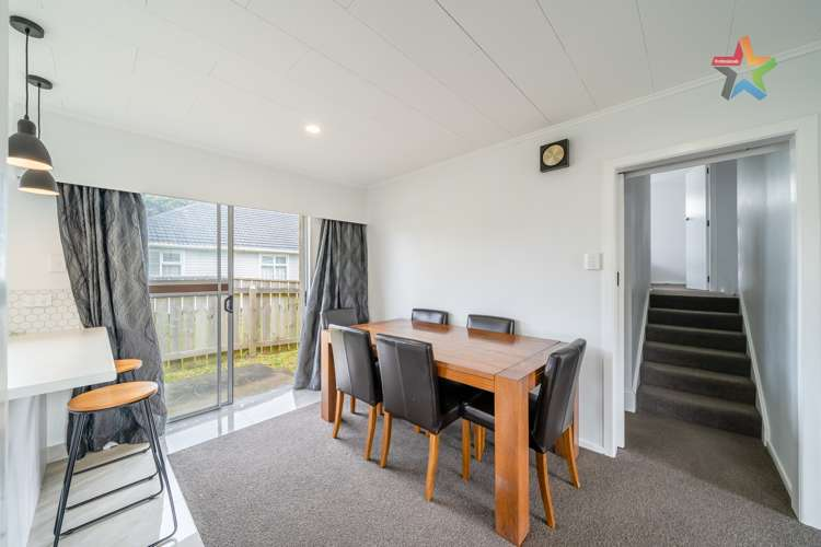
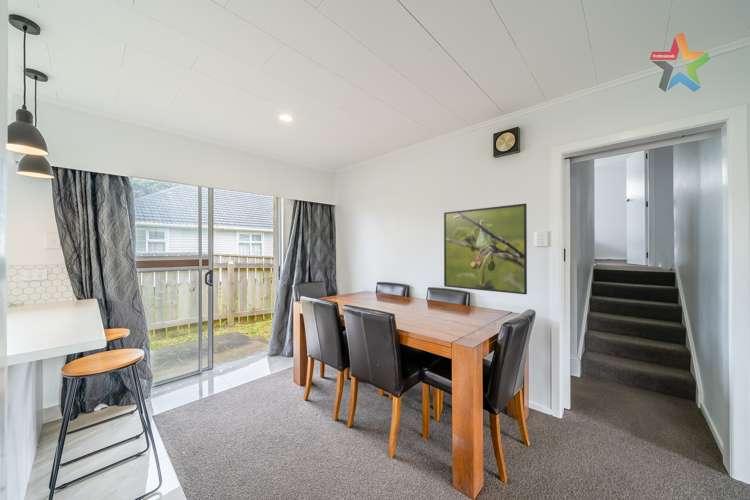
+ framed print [443,203,528,295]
